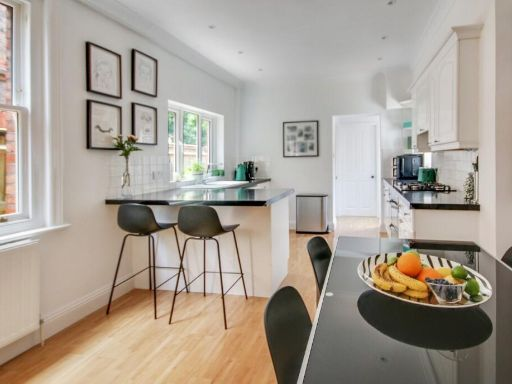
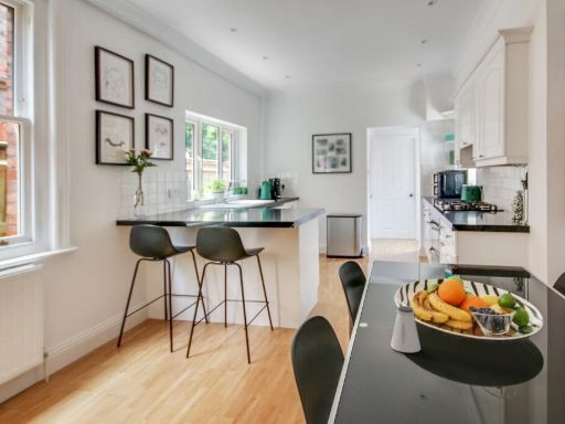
+ saltshaker [390,305,422,353]
